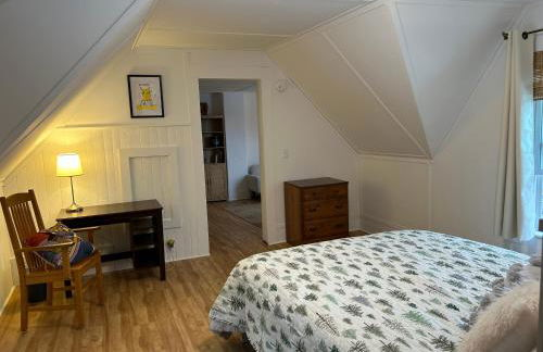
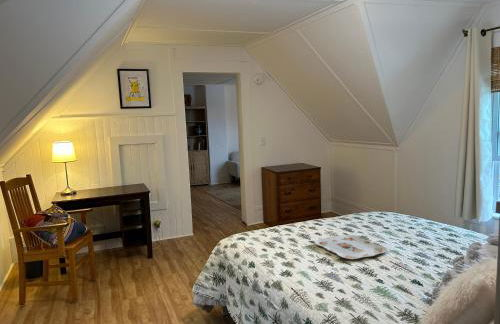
+ serving tray [314,234,388,260]
